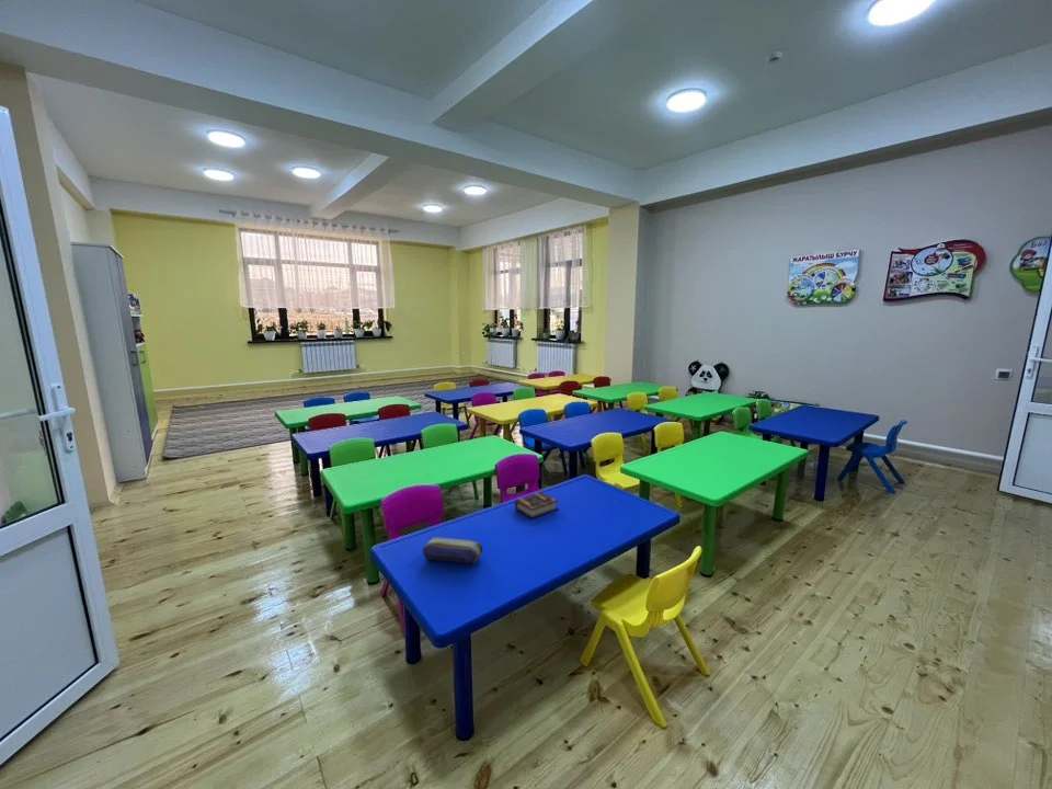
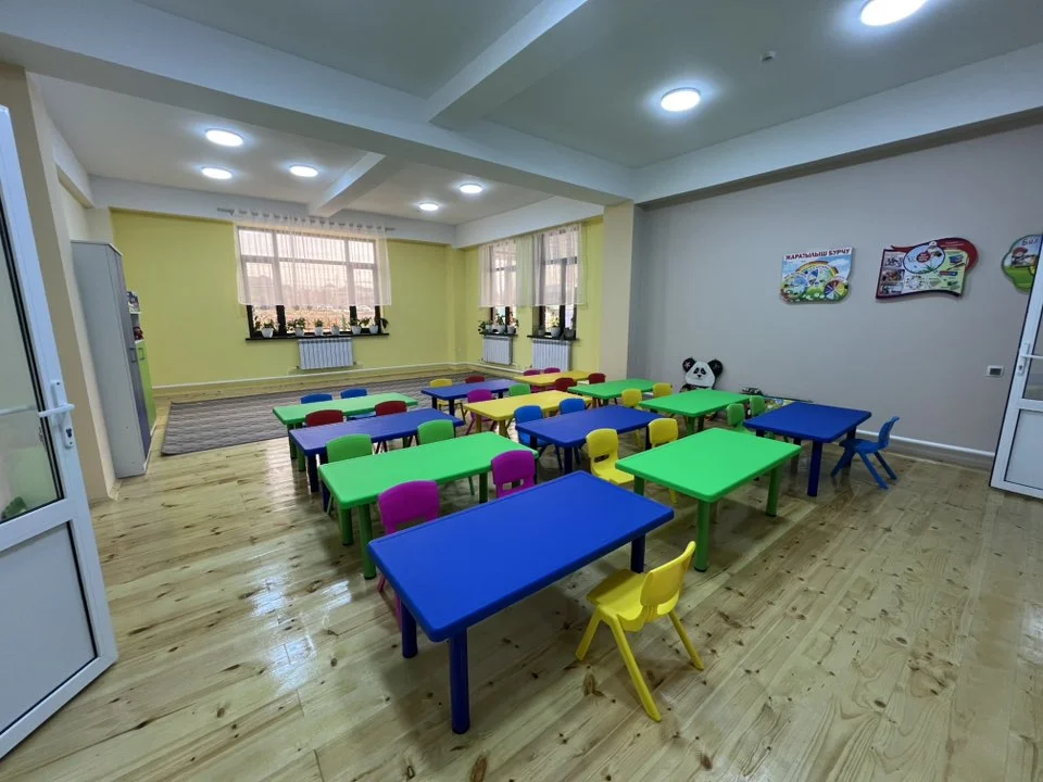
- pencil case [422,536,483,565]
- book [514,491,560,519]
